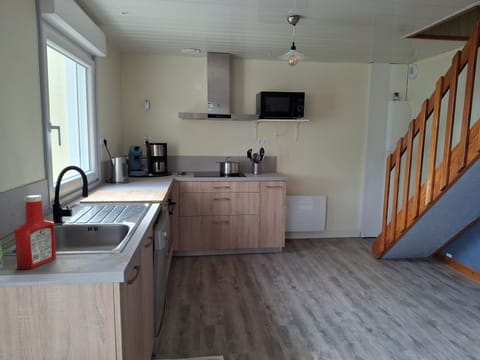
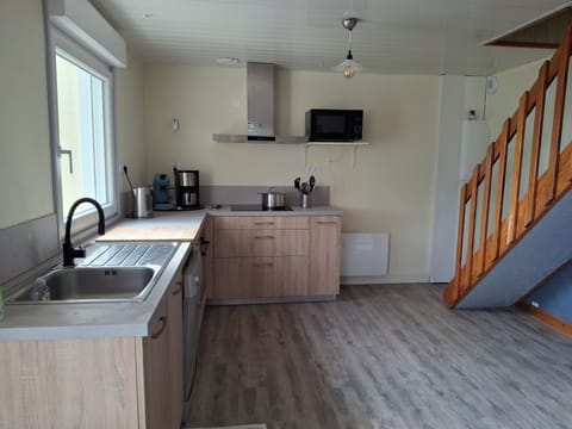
- soap bottle [14,194,57,270]
